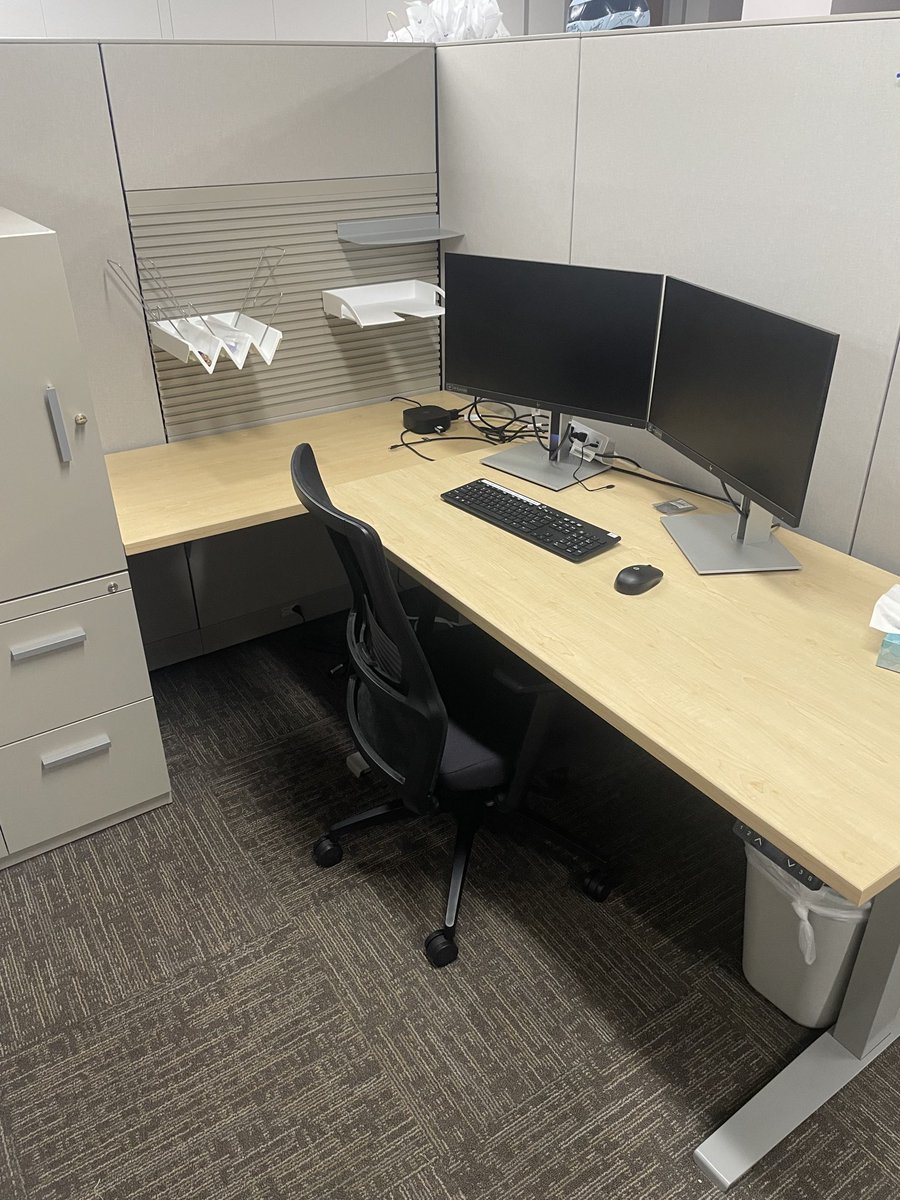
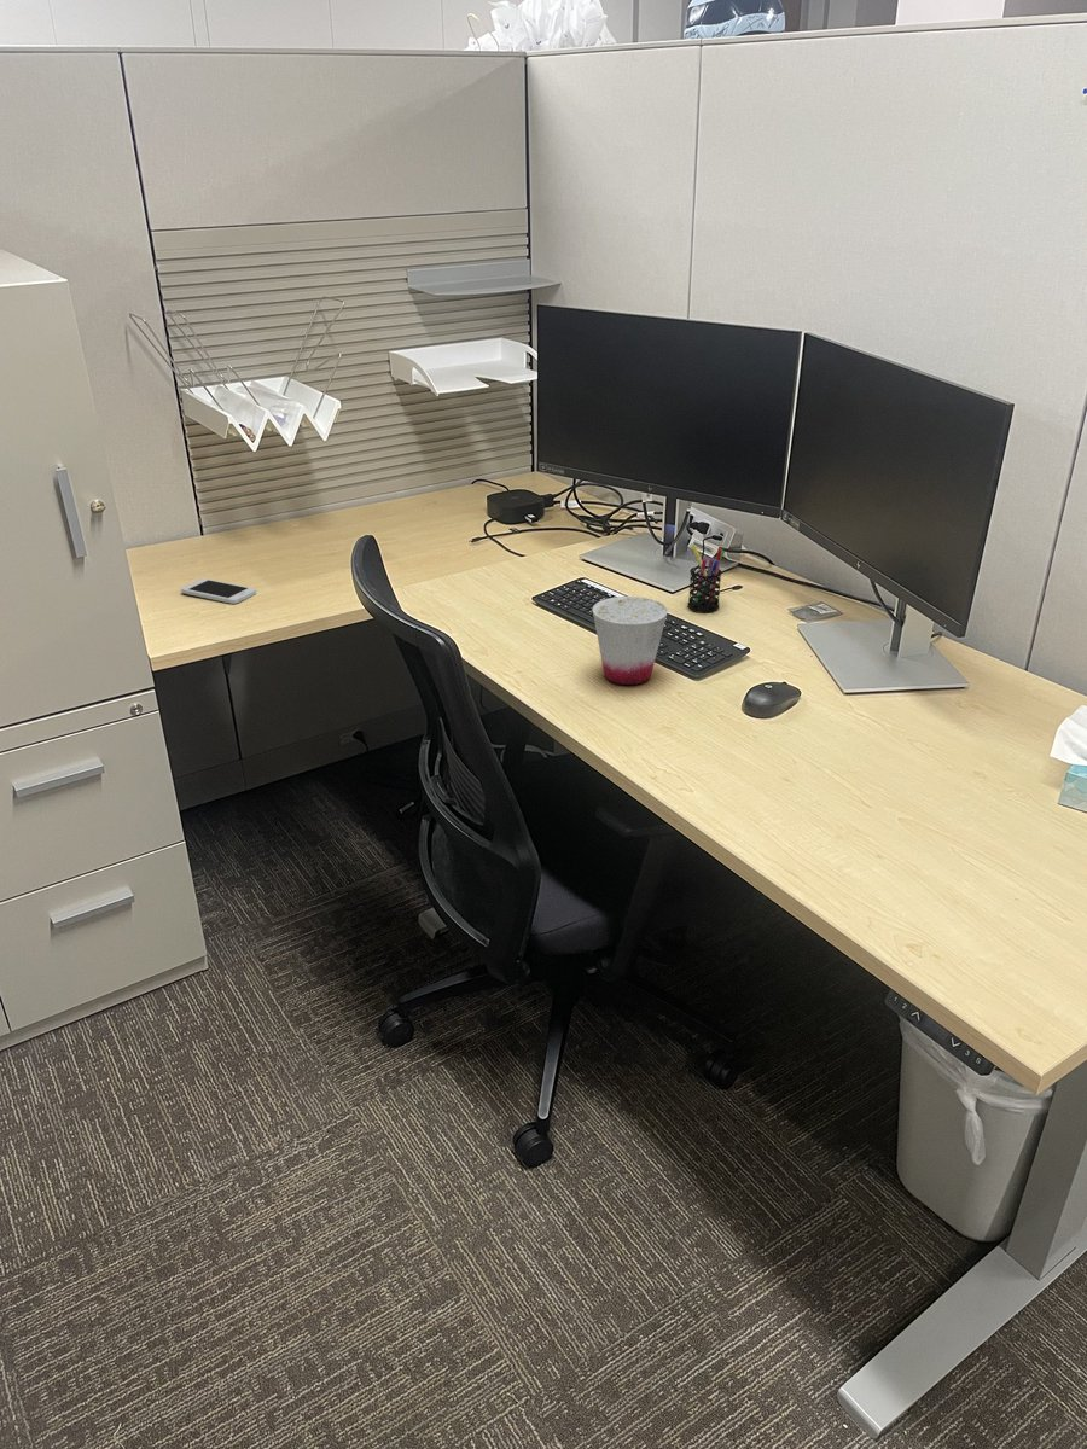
+ pen holder [686,545,726,613]
+ cup [592,595,669,686]
+ smartphone [180,577,257,605]
